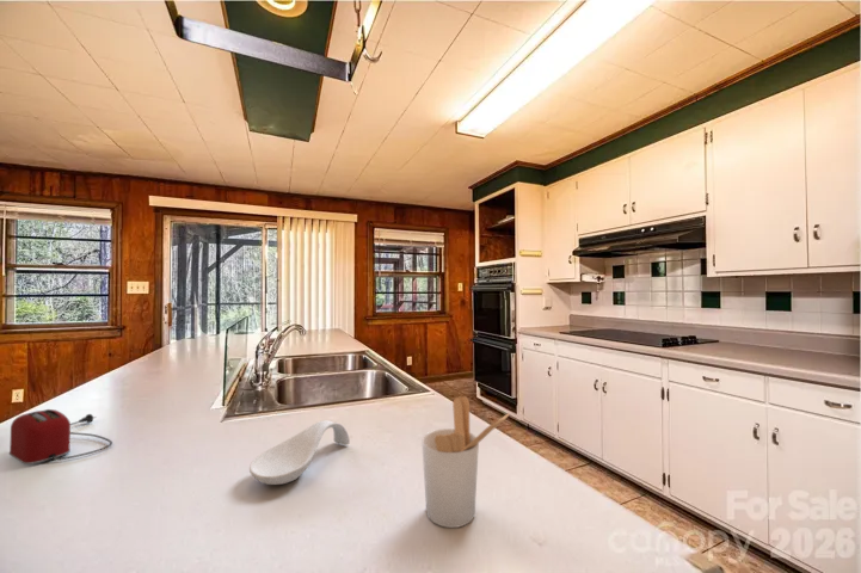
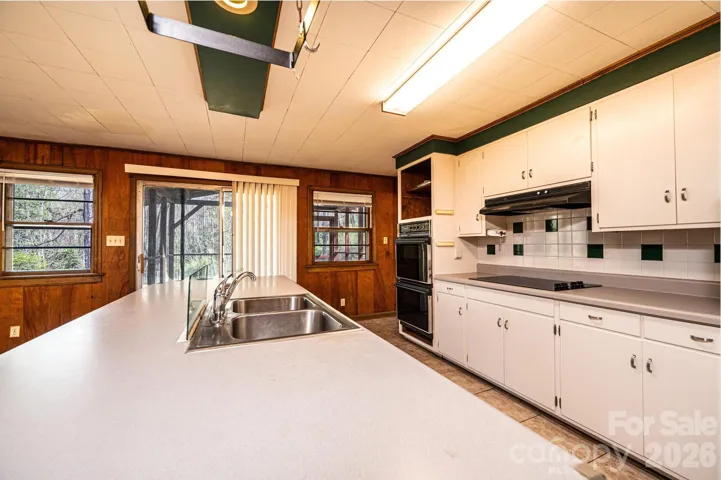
- utensil holder [420,395,511,529]
- spoon rest [248,419,351,486]
- toaster [8,408,113,466]
